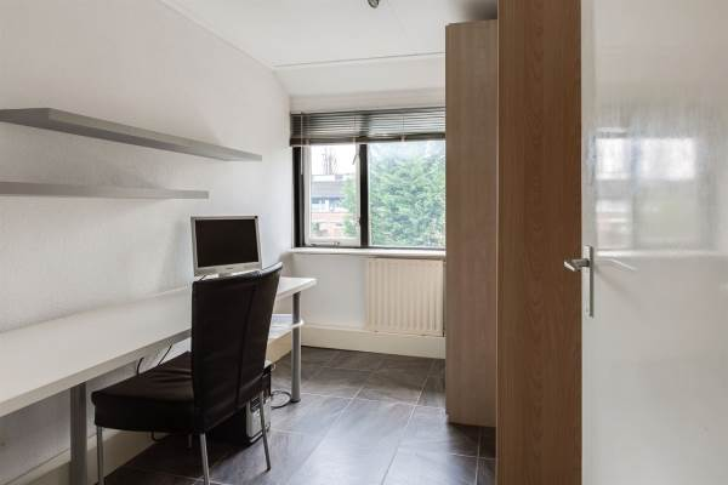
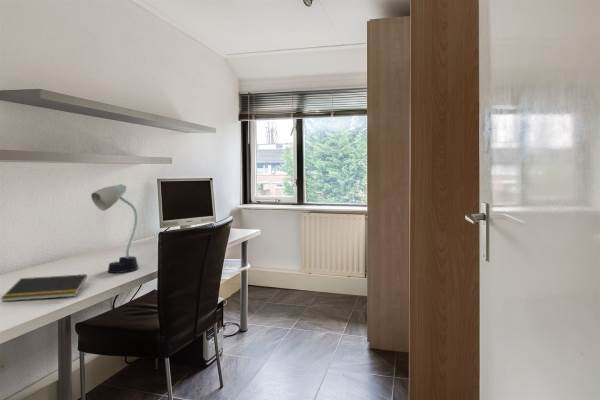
+ desk lamp [90,183,139,274]
+ notepad [0,273,88,303]
